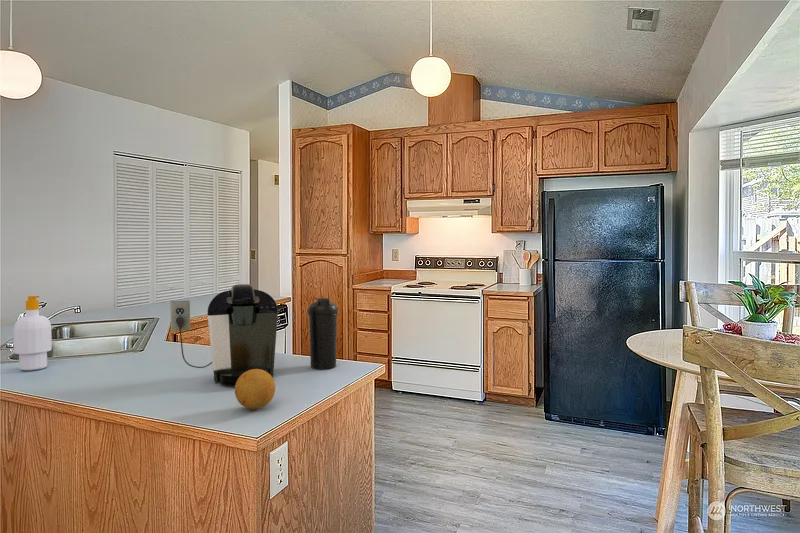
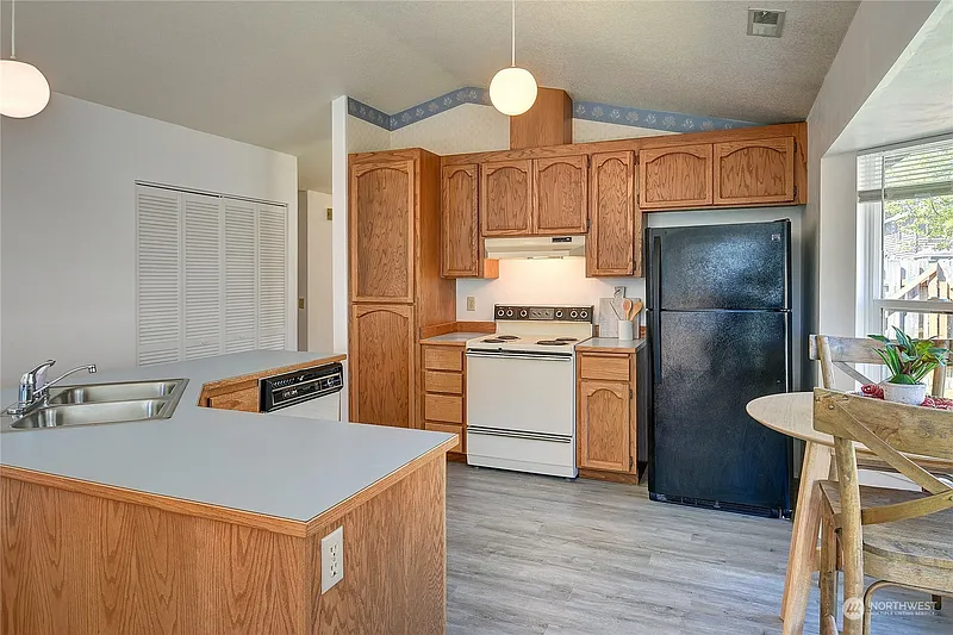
- coffee maker [169,283,279,387]
- water bottle [307,297,339,370]
- soap bottle [13,295,53,371]
- fruit [234,369,276,410]
